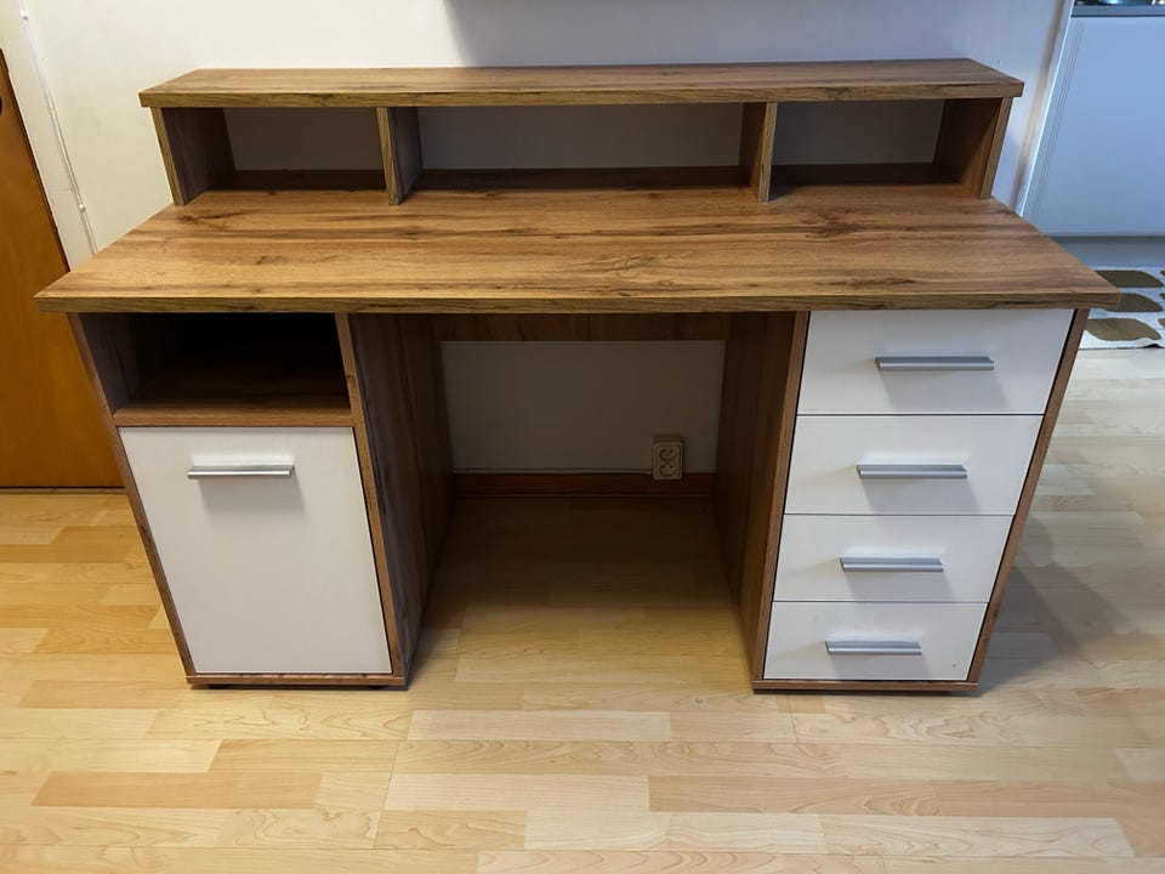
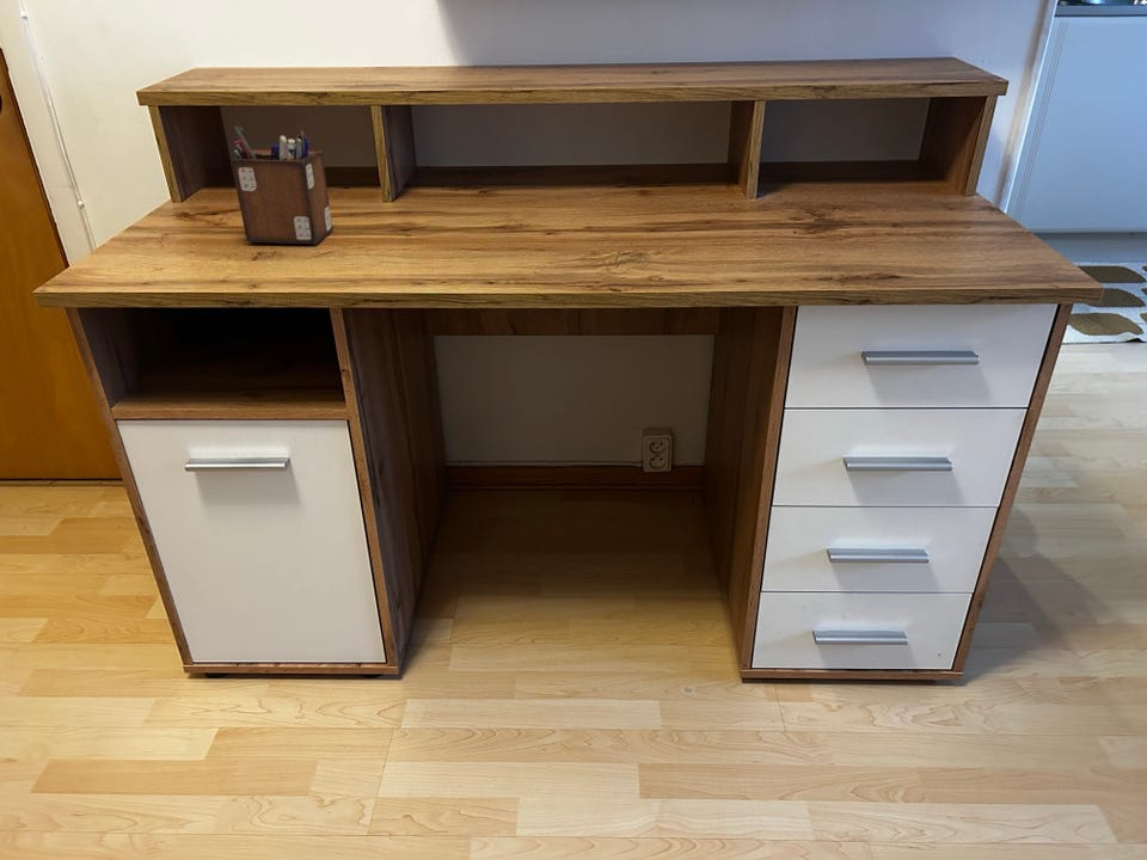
+ desk organizer [229,122,333,245]
